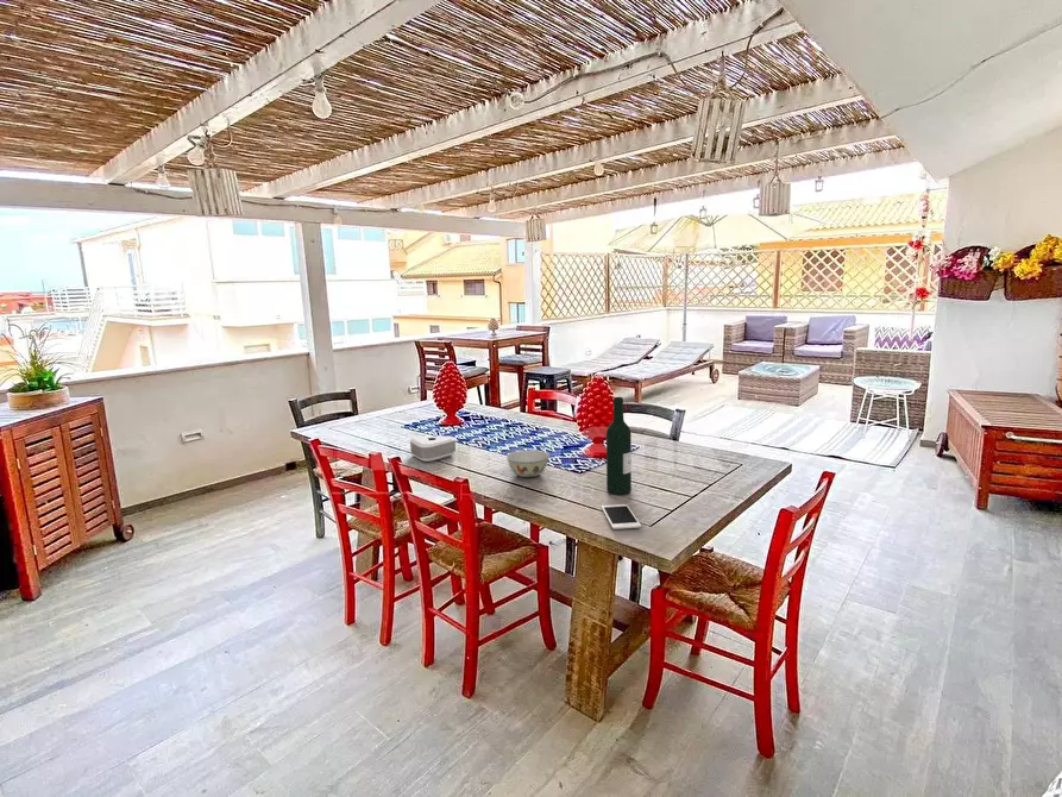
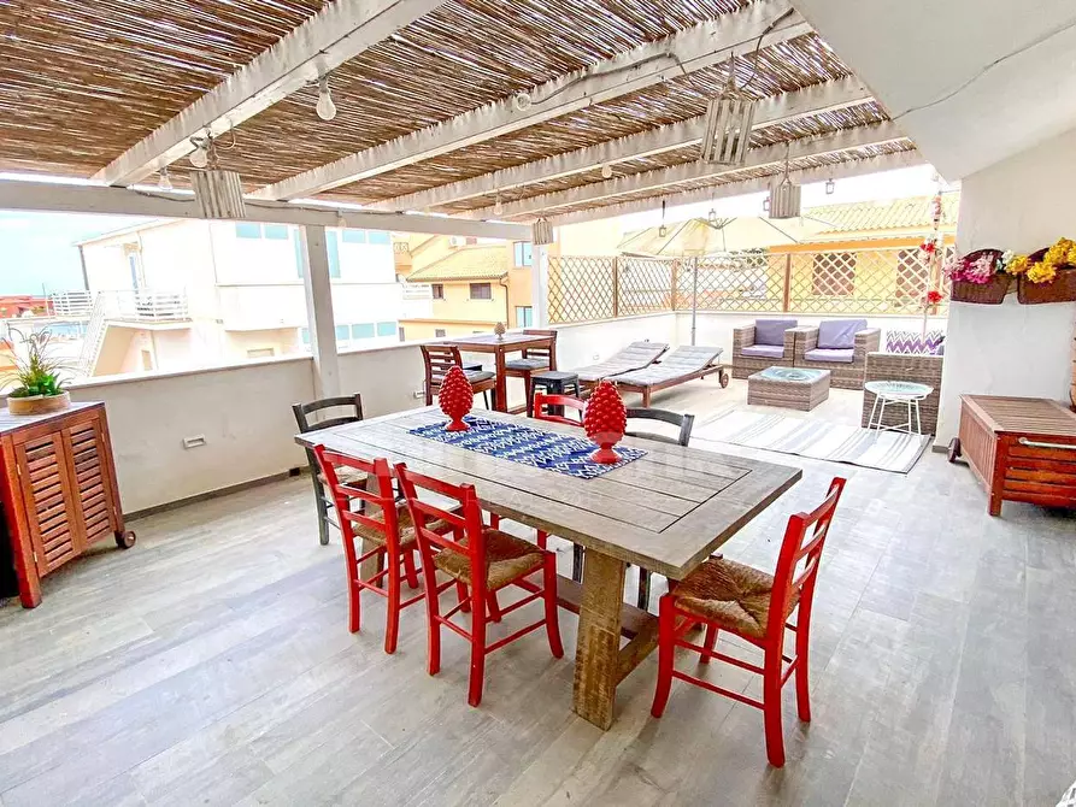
- speaker [409,435,457,463]
- cell phone [601,503,642,531]
- chinaware [505,448,551,478]
- wine bottle [605,396,633,496]
